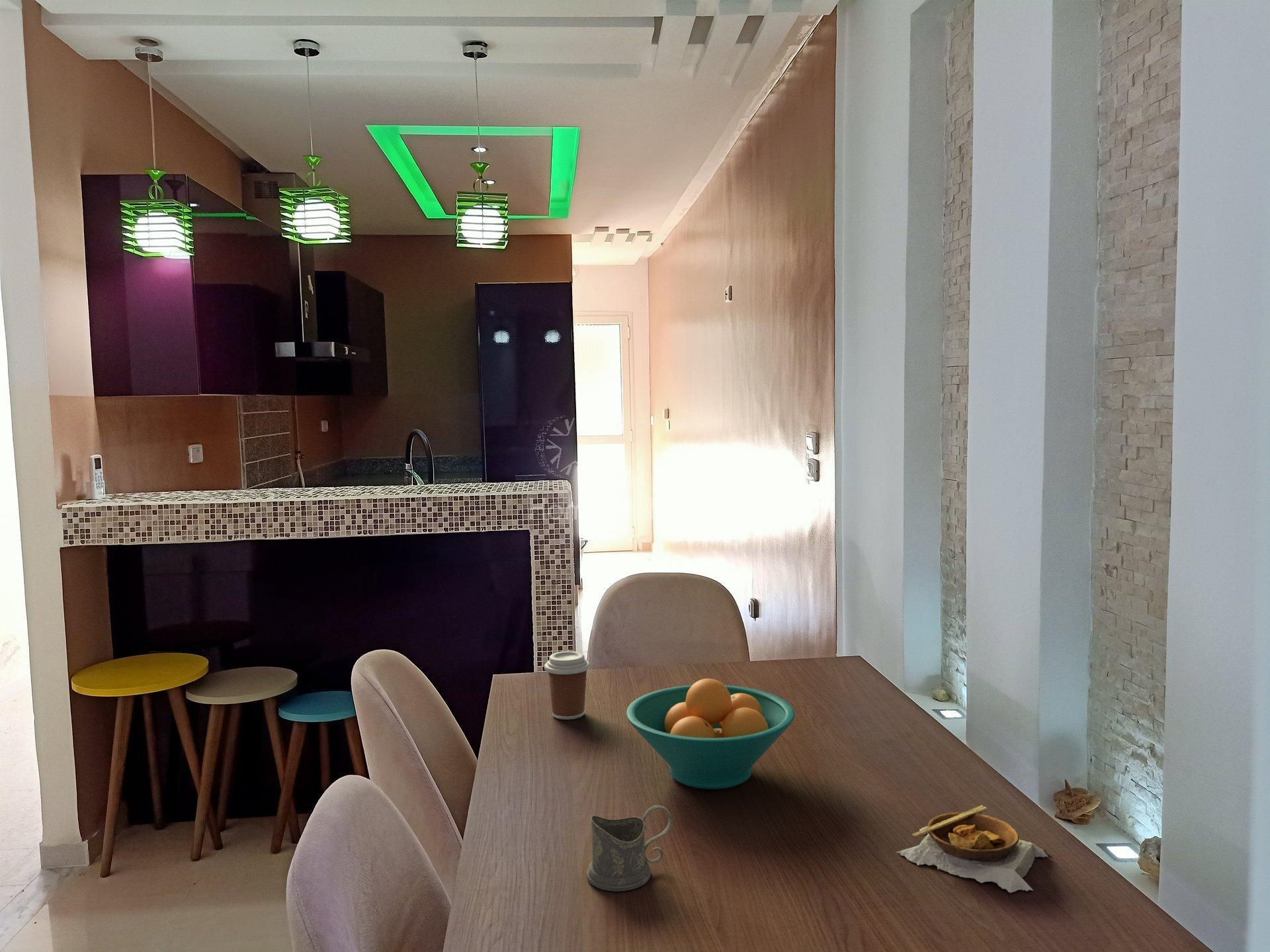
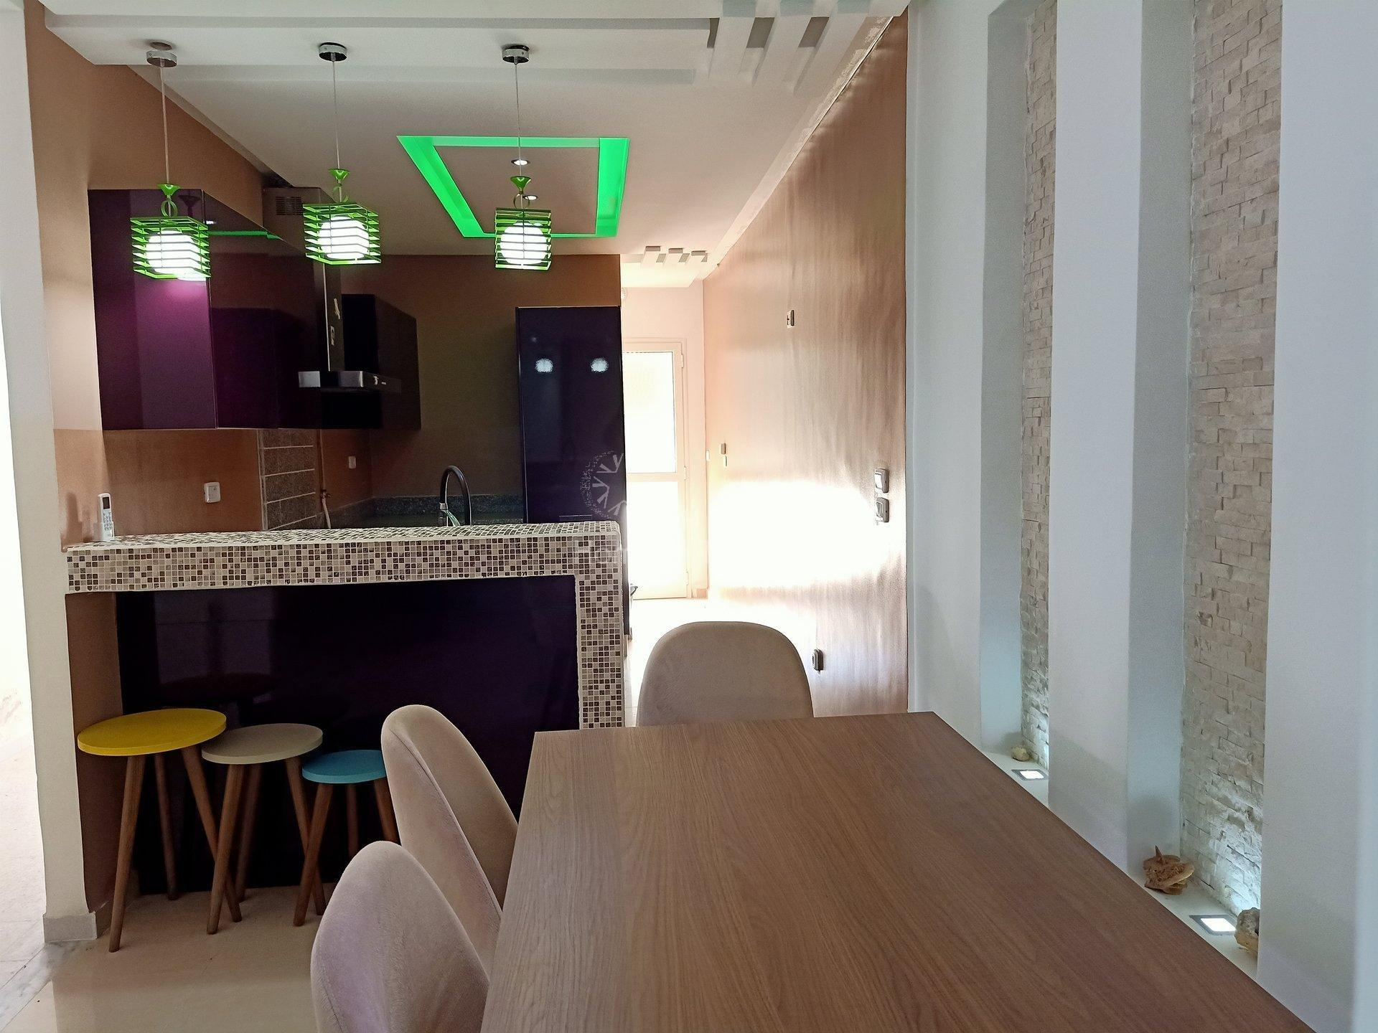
- coffee cup [544,651,591,720]
- fruit bowl [626,678,796,790]
- tea glass holder [587,805,673,892]
- soup bowl [896,805,1048,893]
